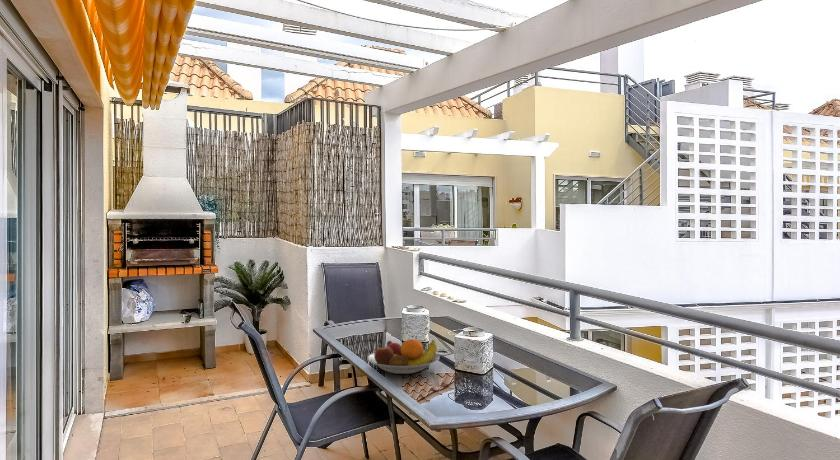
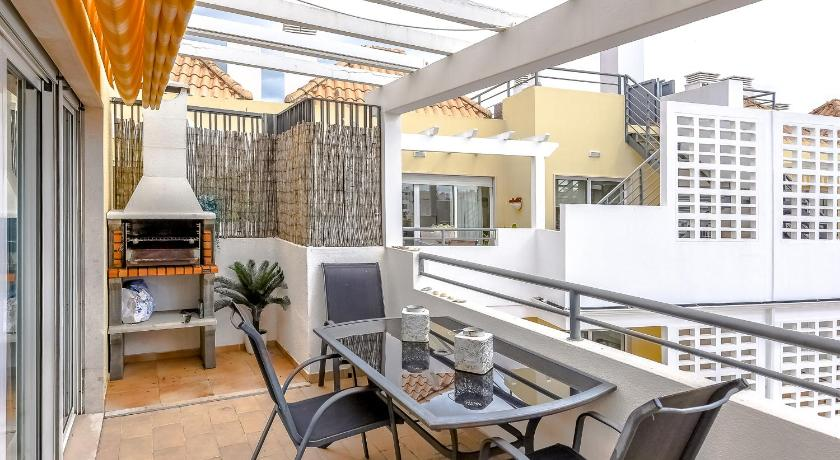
- fruit bowl [366,338,440,375]
